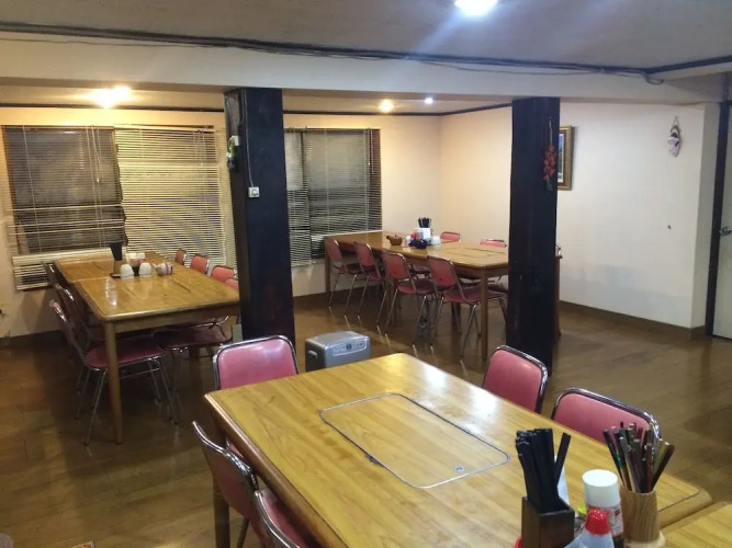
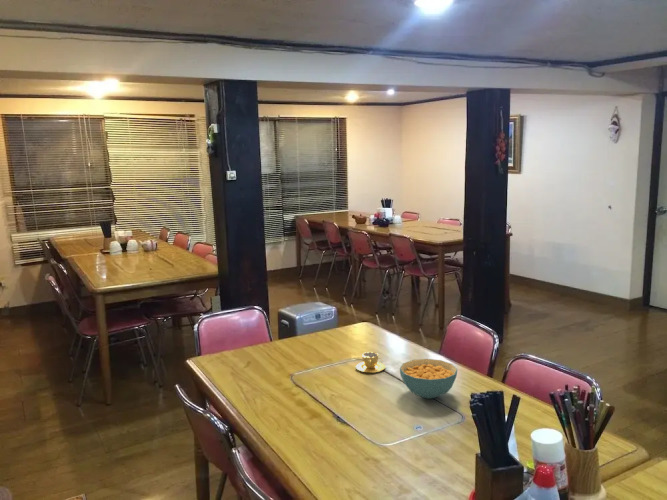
+ cereal bowl [399,358,459,400]
+ cup [355,351,386,373]
